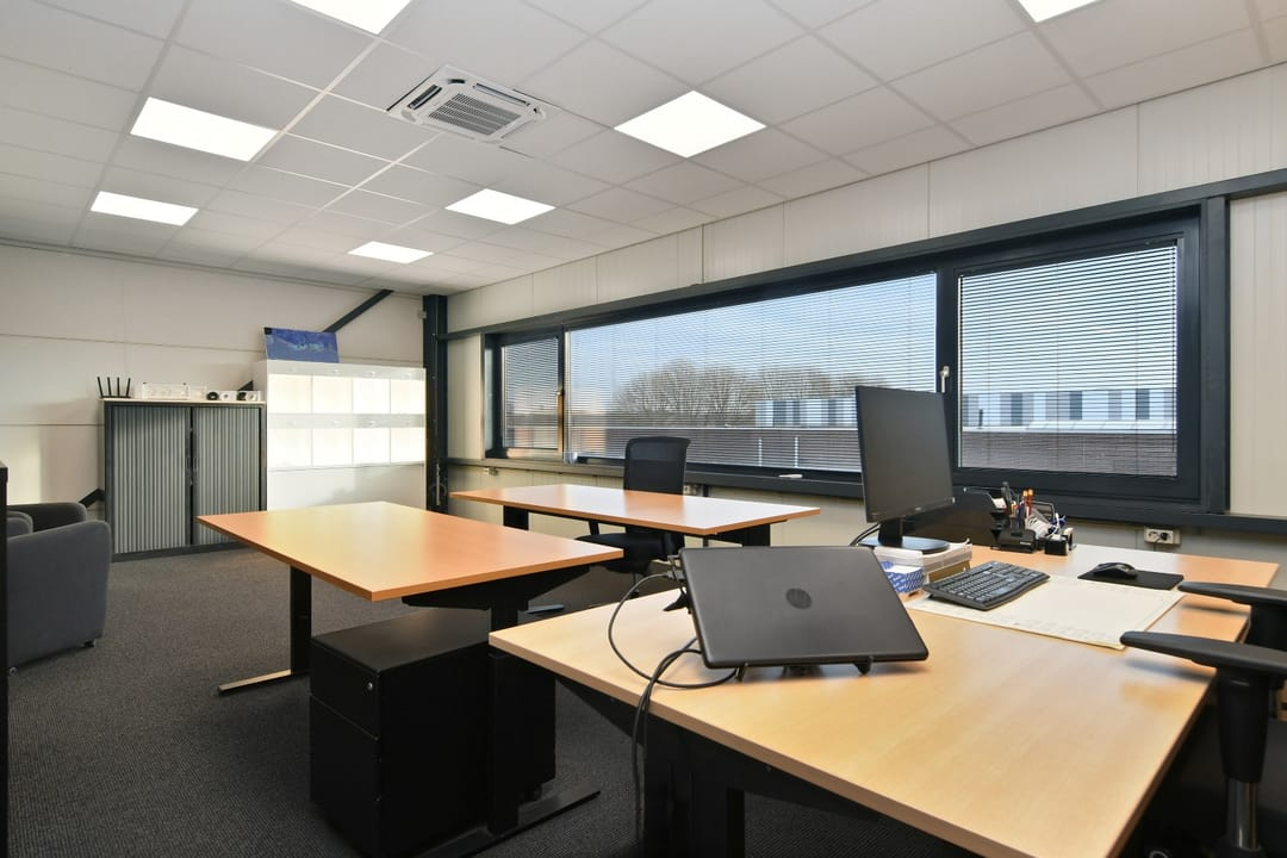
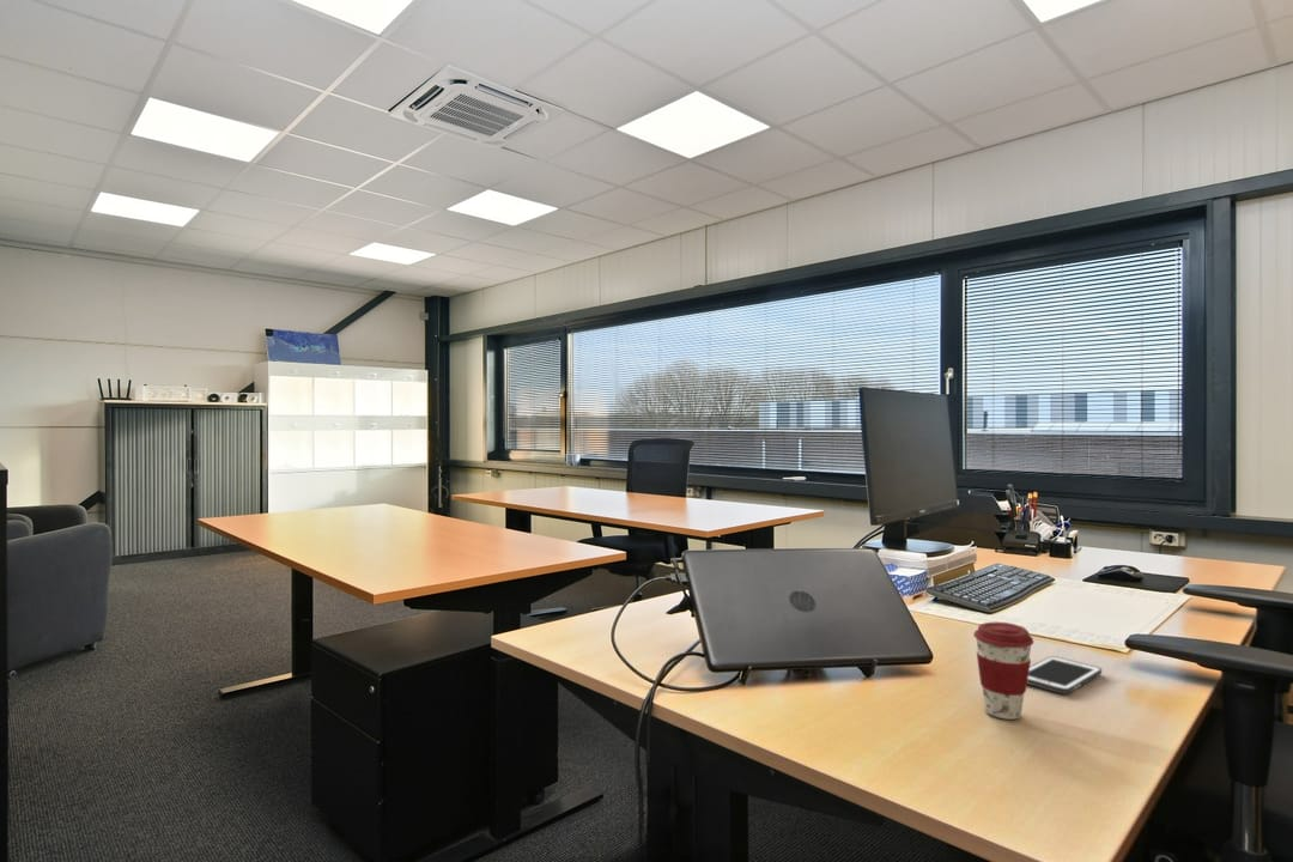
+ cell phone [1027,655,1103,696]
+ coffee cup [972,621,1034,721]
